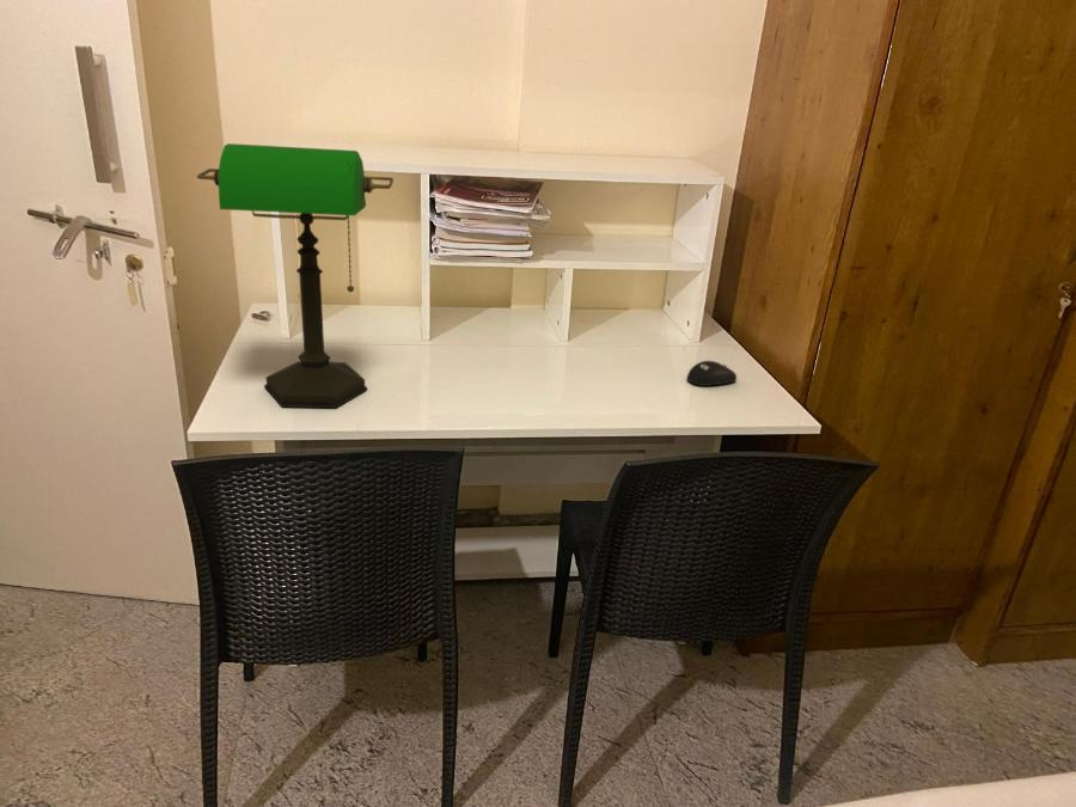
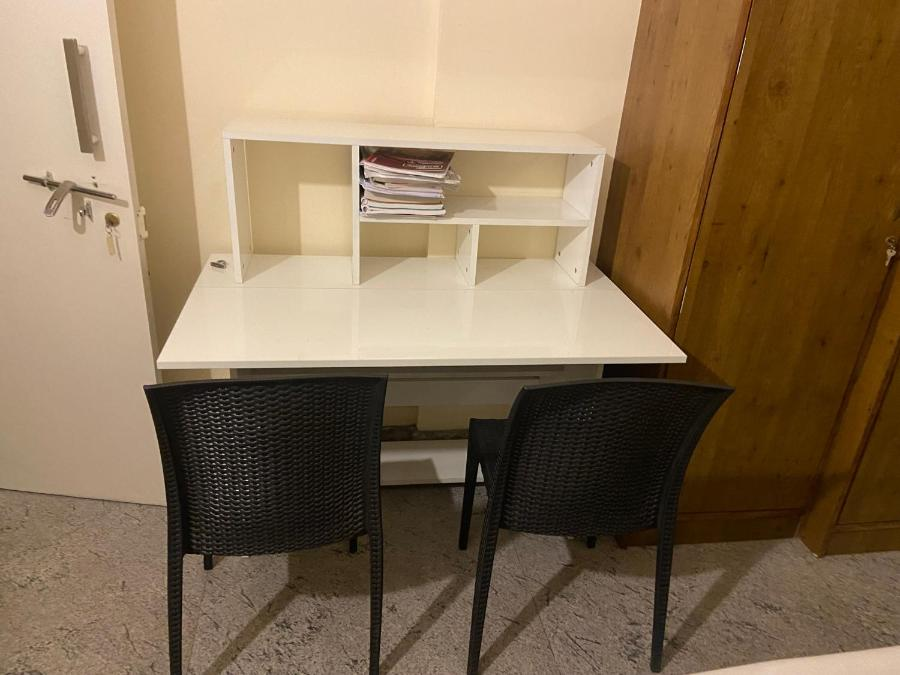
- desk lamp [196,142,395,409]
- computer mouse [686,360,738,387]
